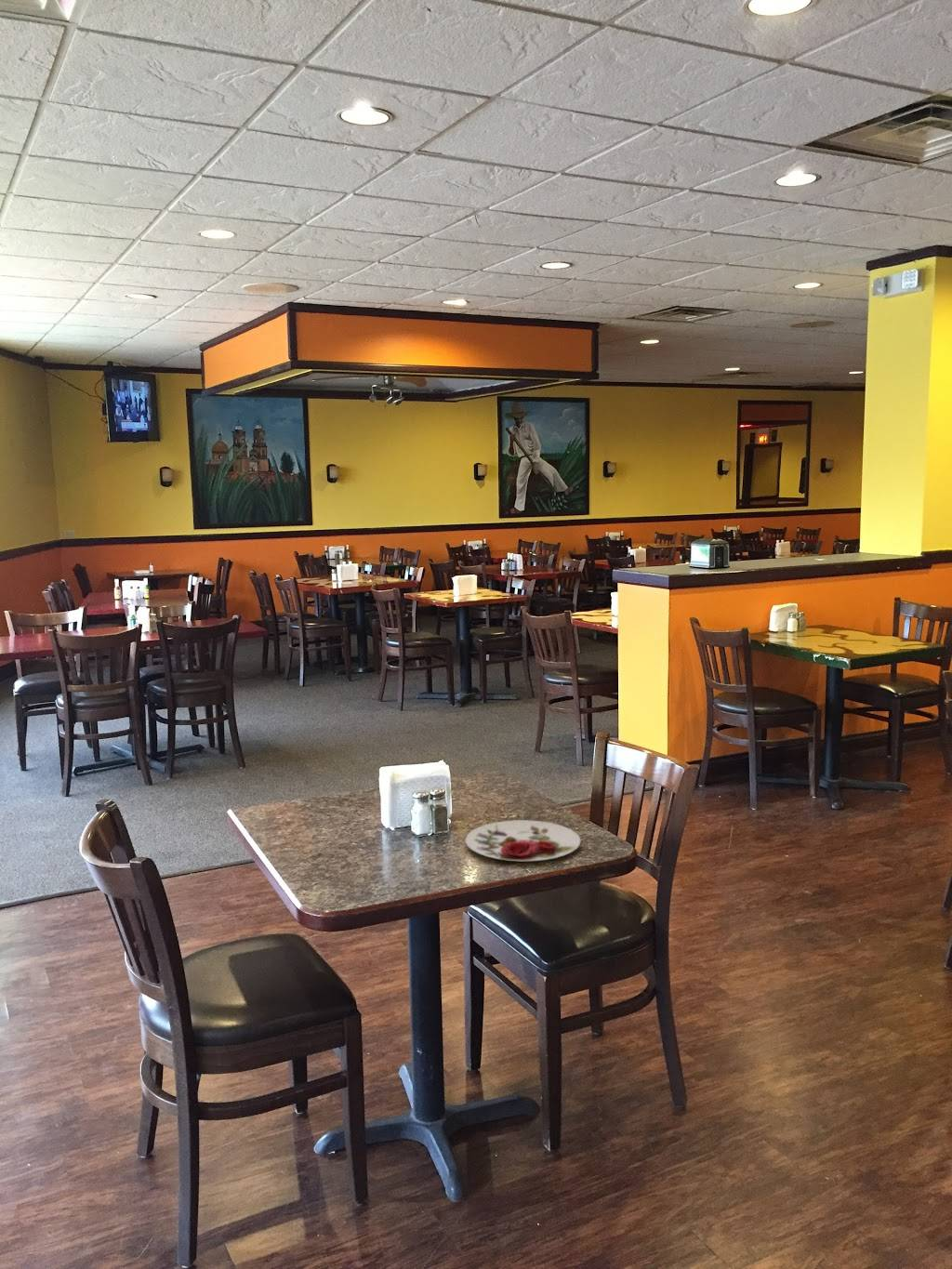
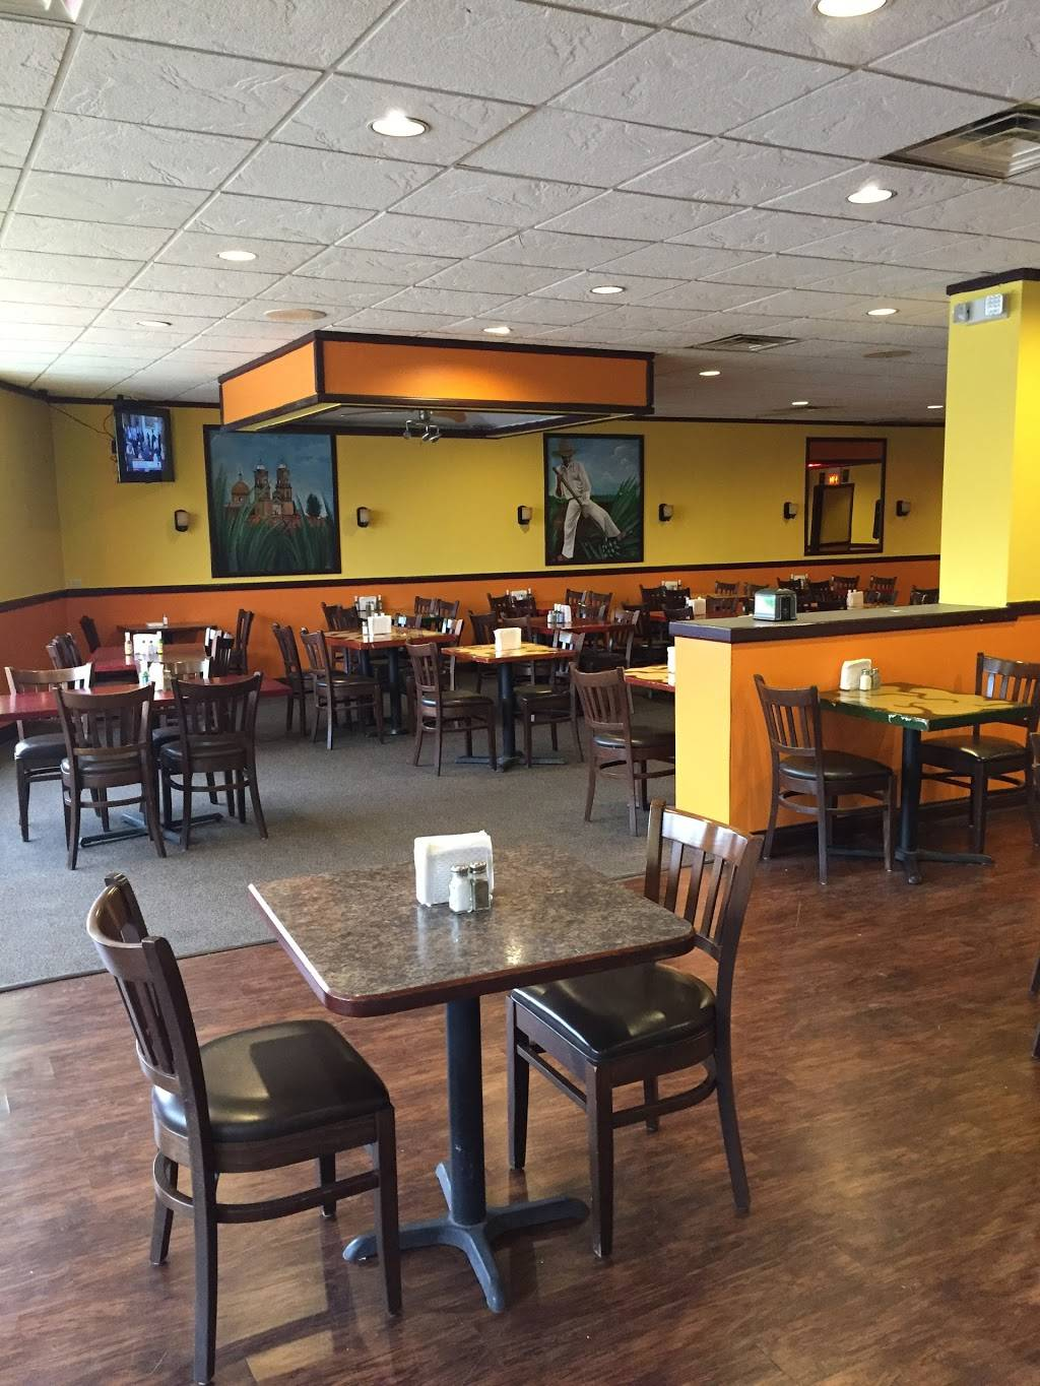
- plate [465,819,582,862]
